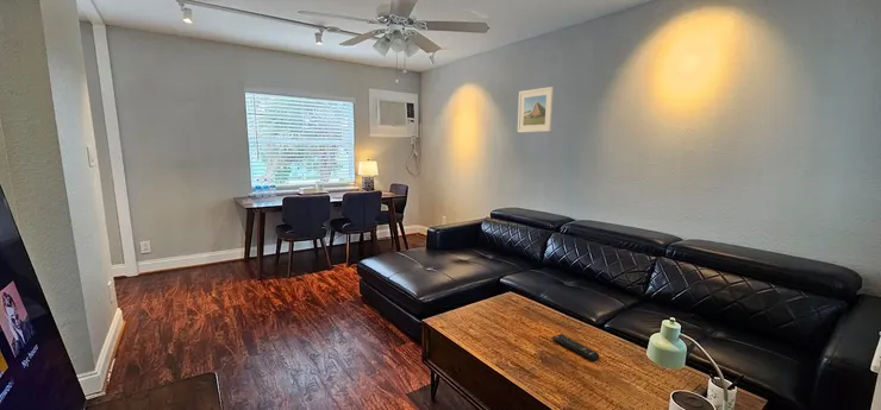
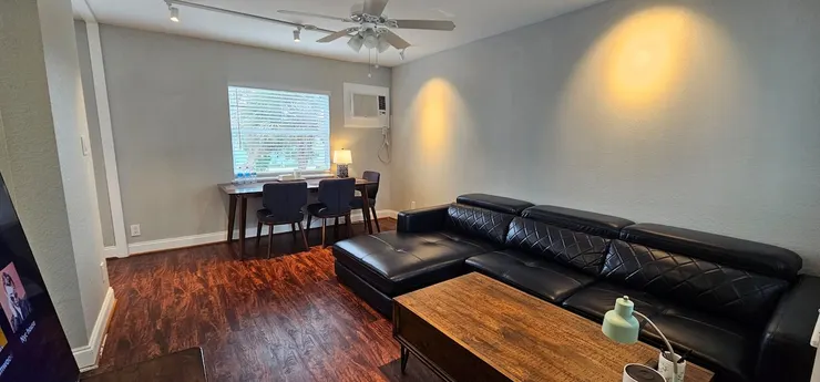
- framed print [517,86,555,133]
- remote control [551,333,600,362]
